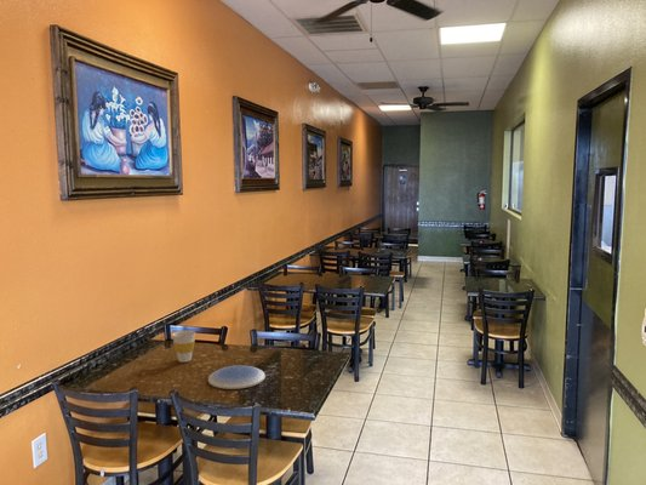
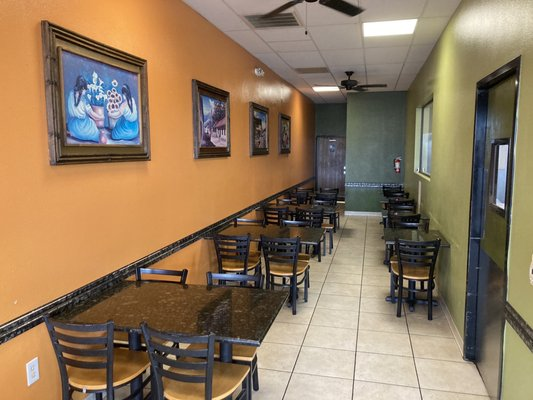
- cup [171,330,196,364]
- plate [207,364,267,390]
